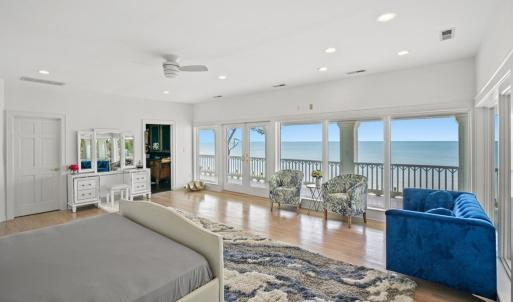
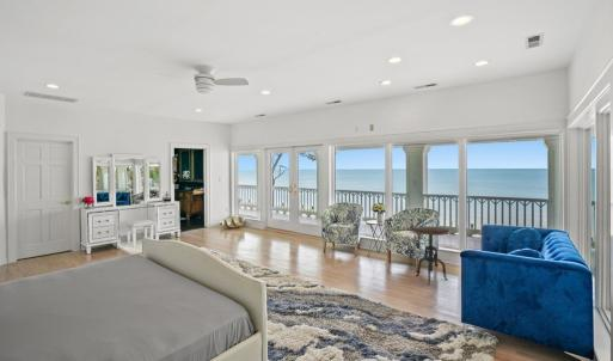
+ side table [412,225,450,286]
